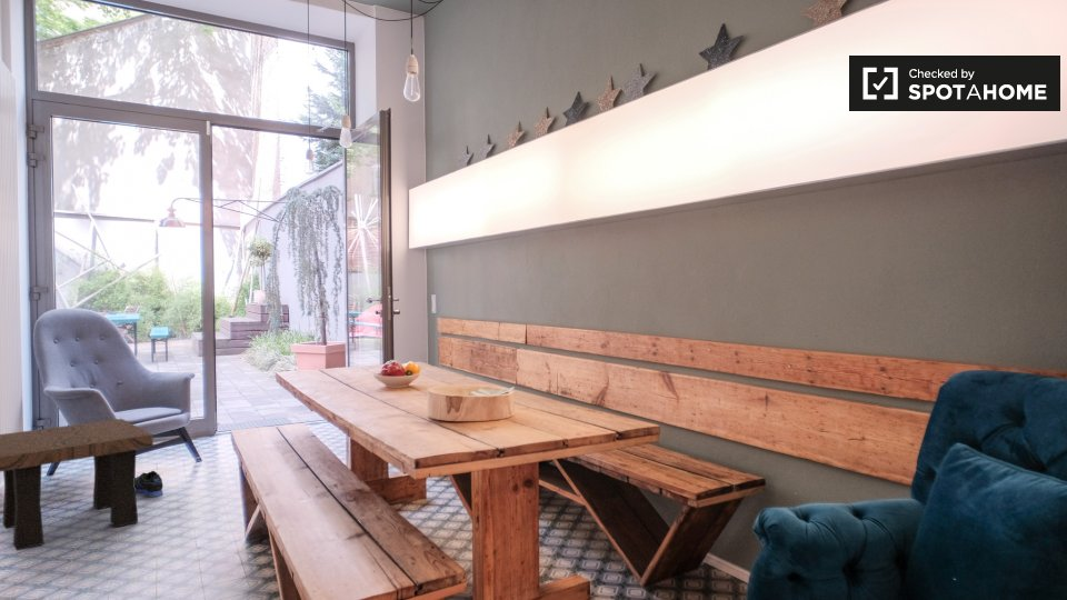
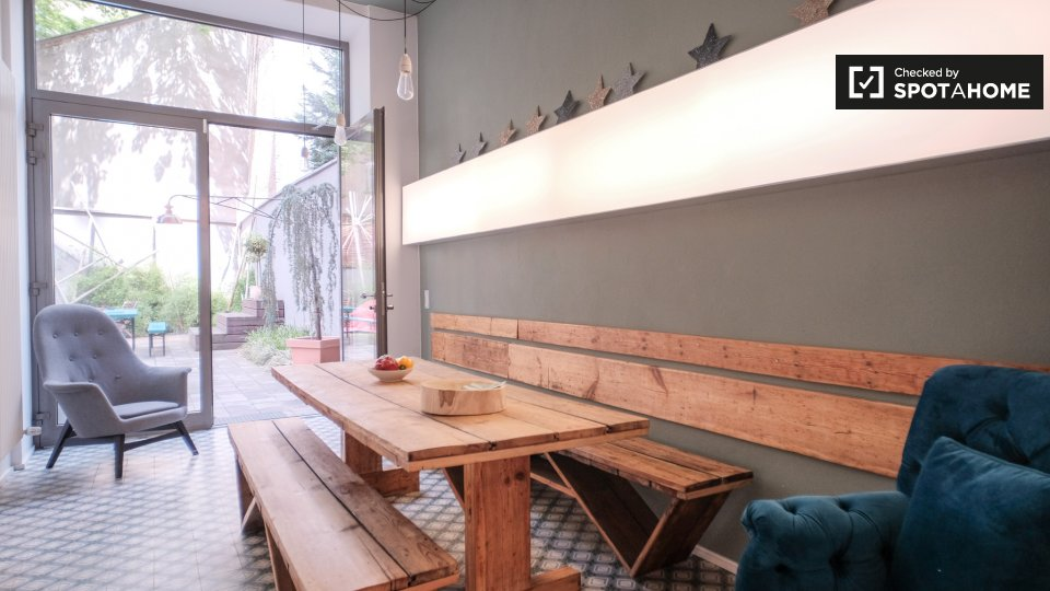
- side table [0,418,154,551]
- sneaker [134,470,164,498]
